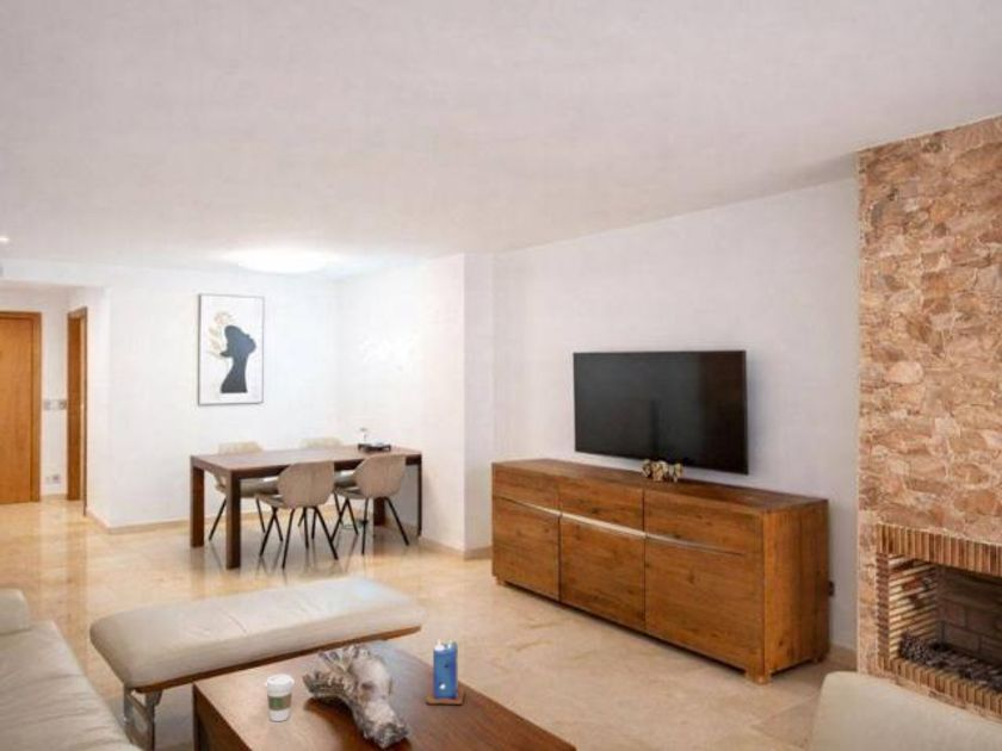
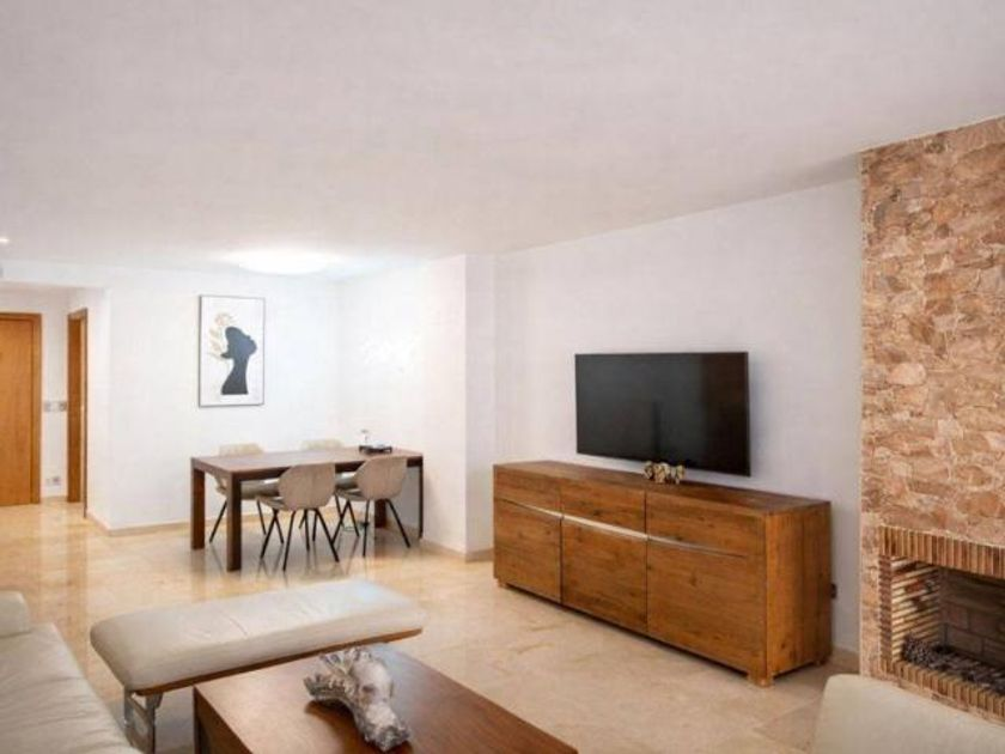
- coffee cup [264,674,296,722]
- candle [425,638,466,706]
